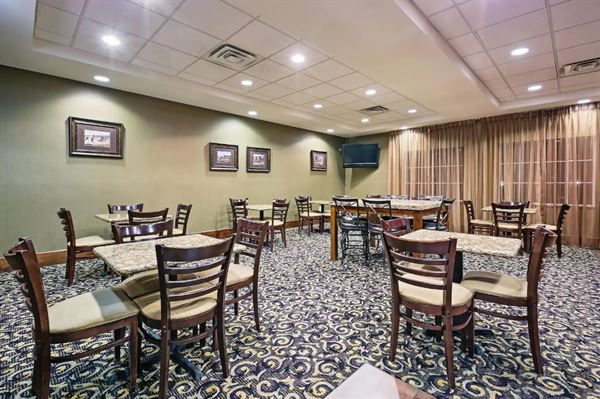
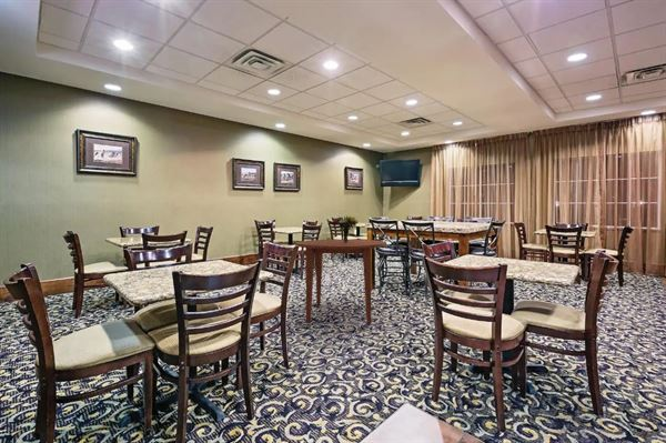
+ bouquet [332,214,360,243]
+ dining table [294,239,387,326]
